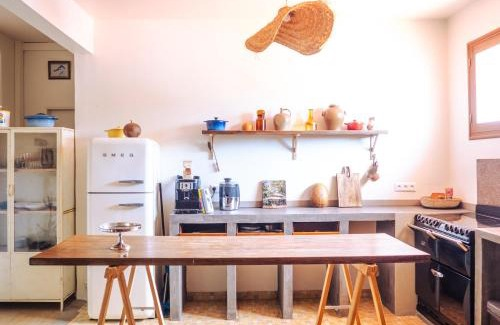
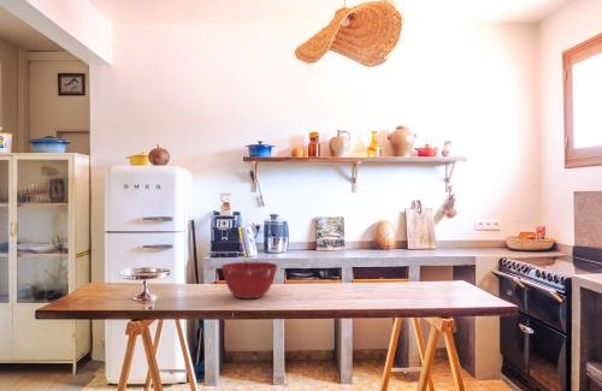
+ mixing bowl [220,261,279,300]
